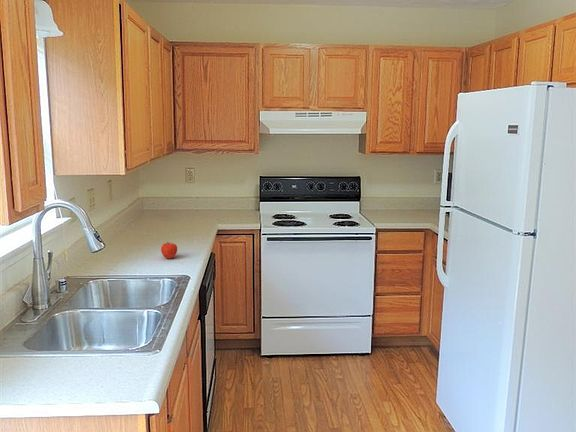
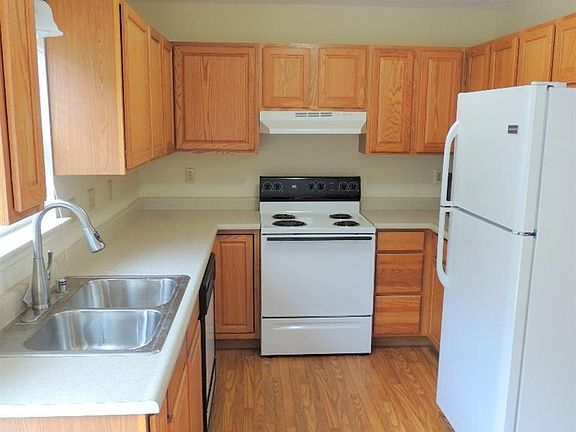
- fruit [160,241,178,259]
